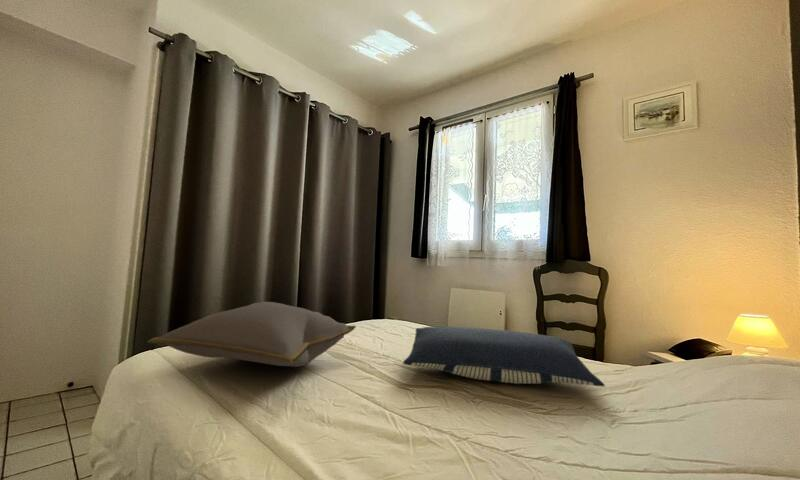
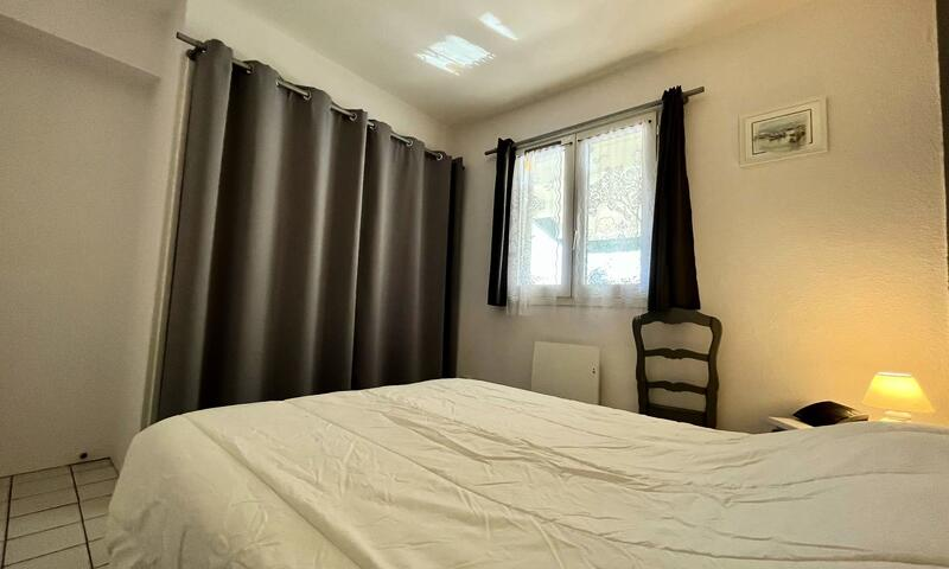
- pillow [402,326,606,387]
- cushion [145,300,357,368]
